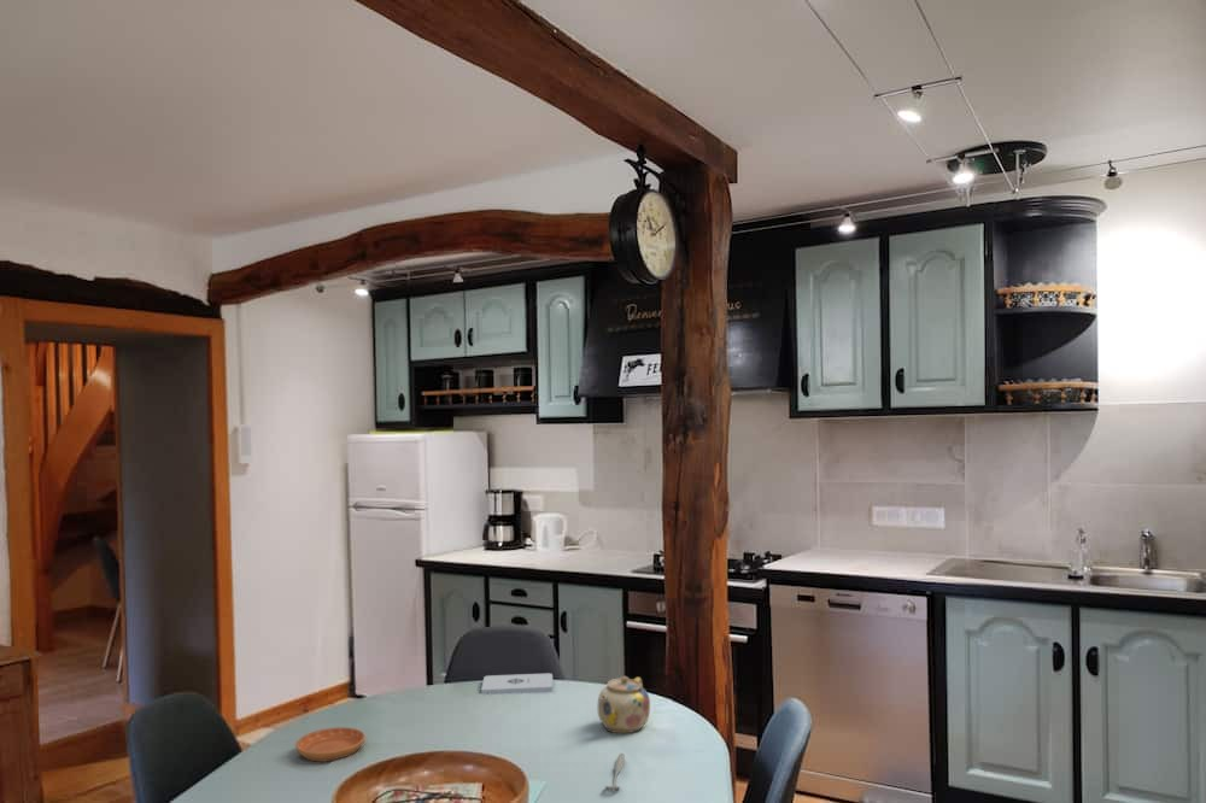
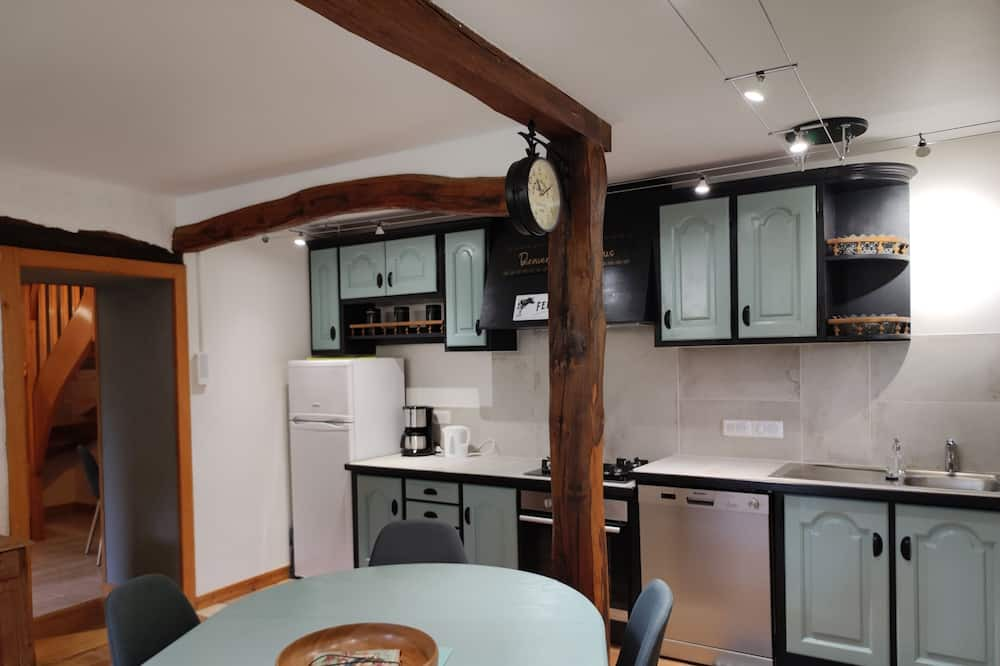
- spoon [604,752,626,791]
- saucer [294,726,367,763]
- teapot [597,675,651,734]
- notepad [480,672,554,694]
